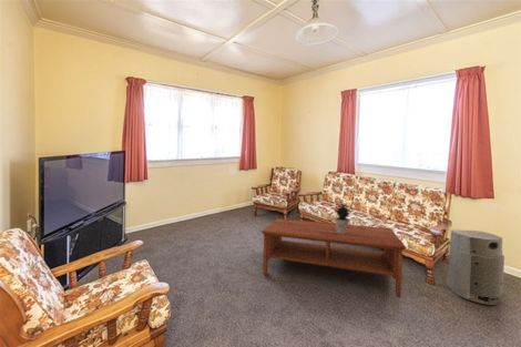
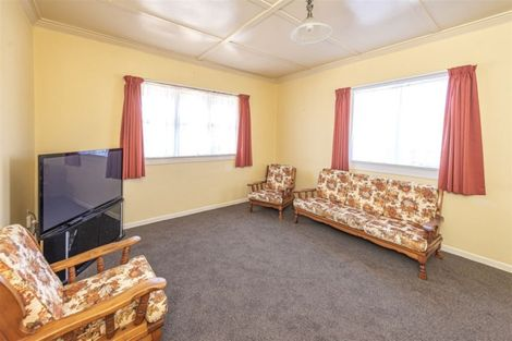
- potted plant [333,202,355,234]
- coffee table [260,217,408,298]
- air purifier [446,228,505,306]
